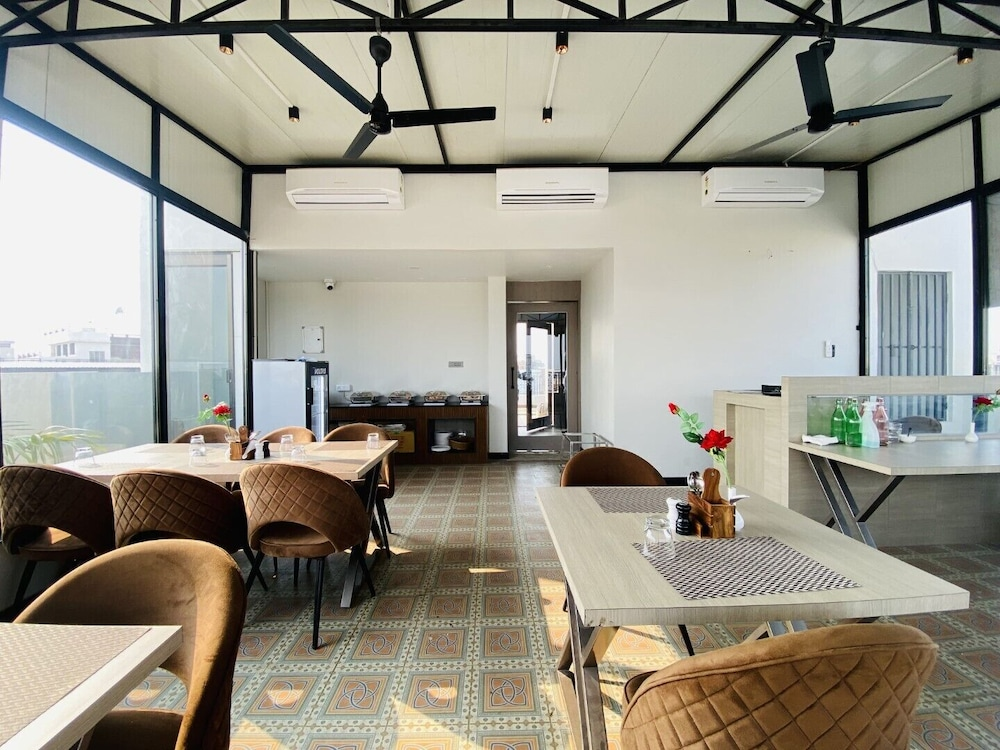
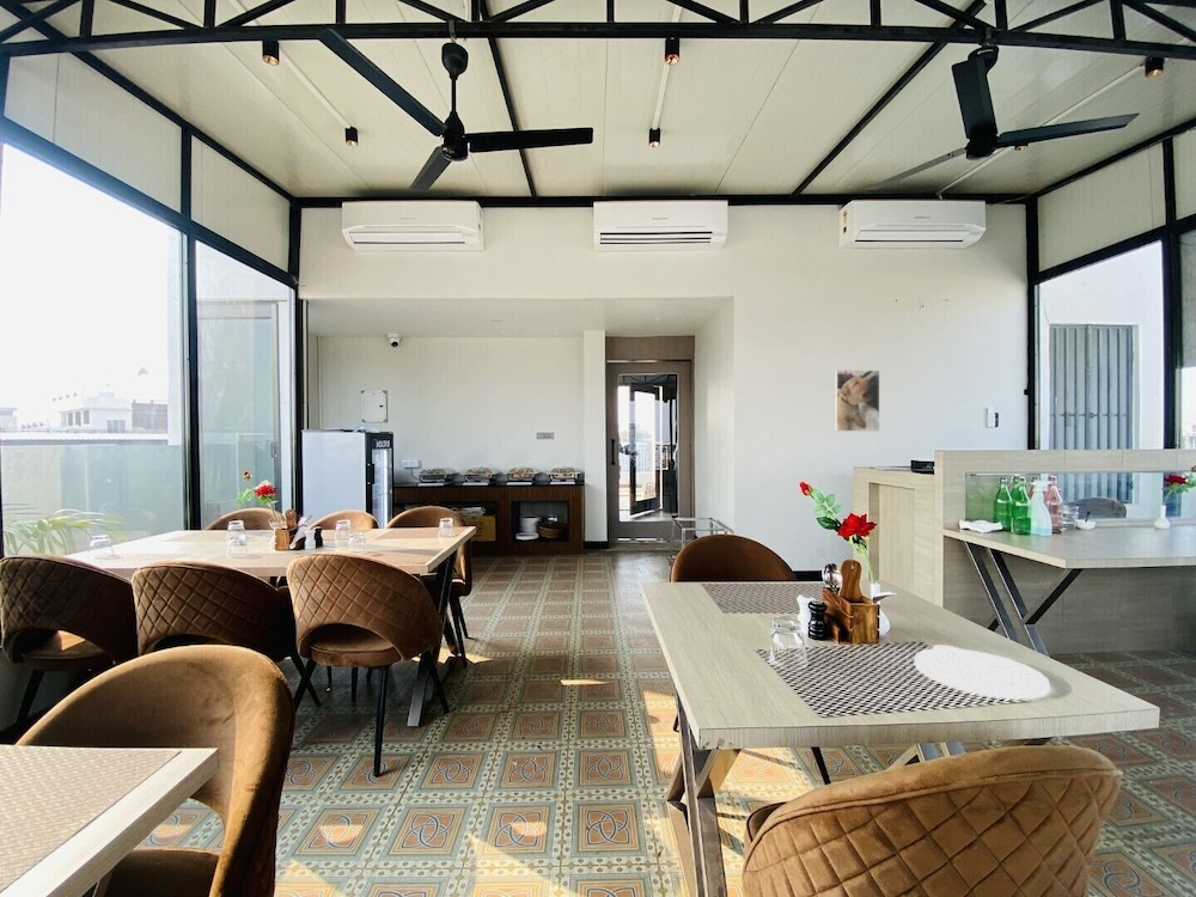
+ plate [914,643,1051,701]
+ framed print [834,368,881,433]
